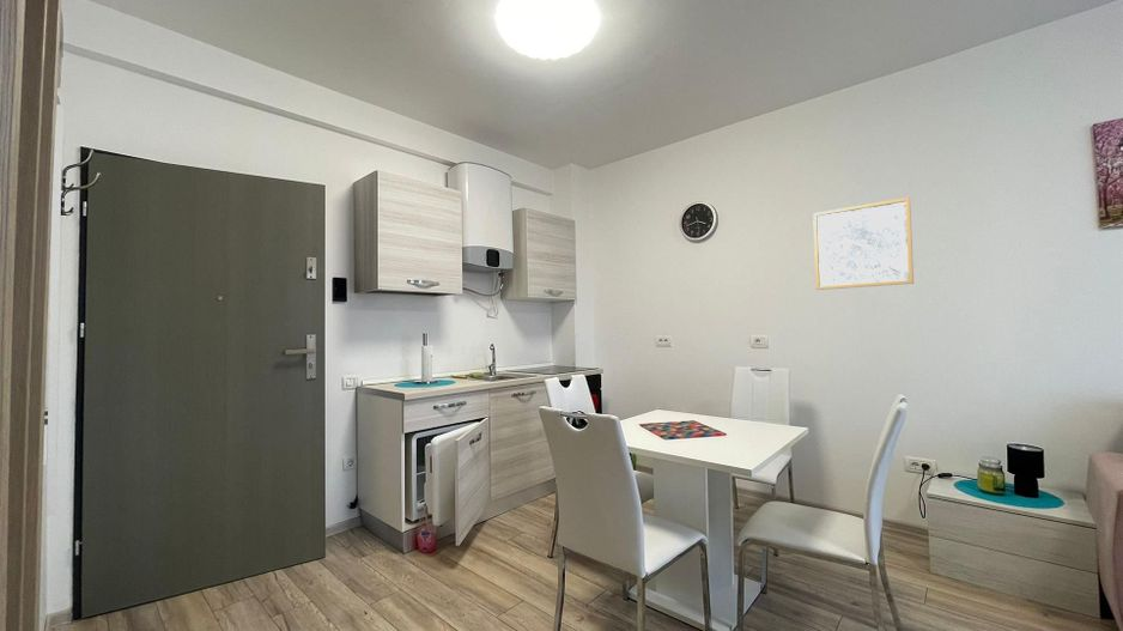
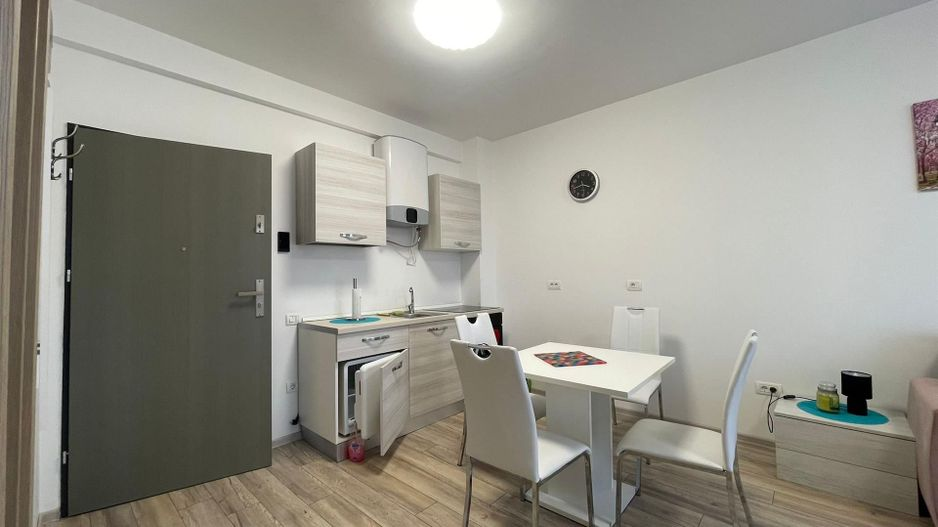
- wall art [812,196,915,291]
